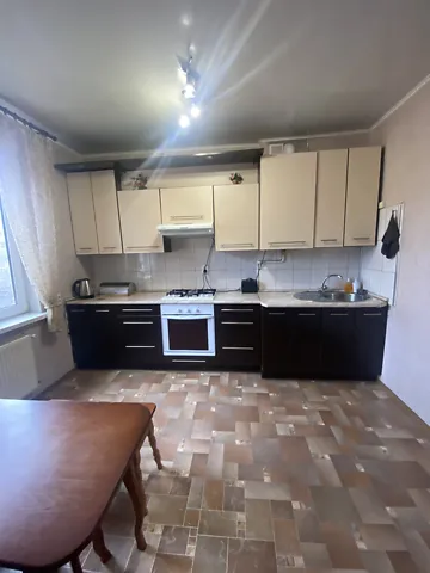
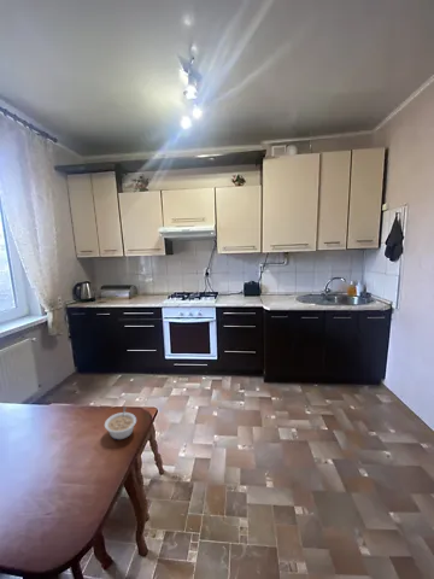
+ legume [104,405,137,440]
